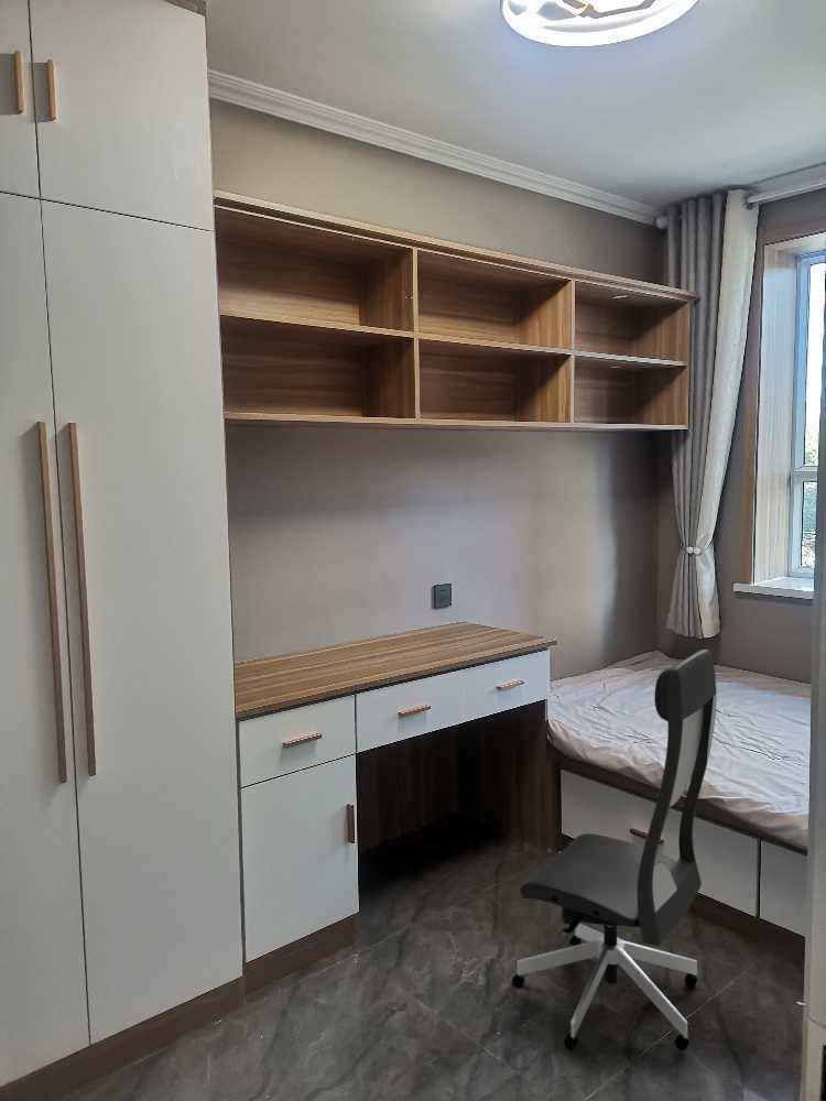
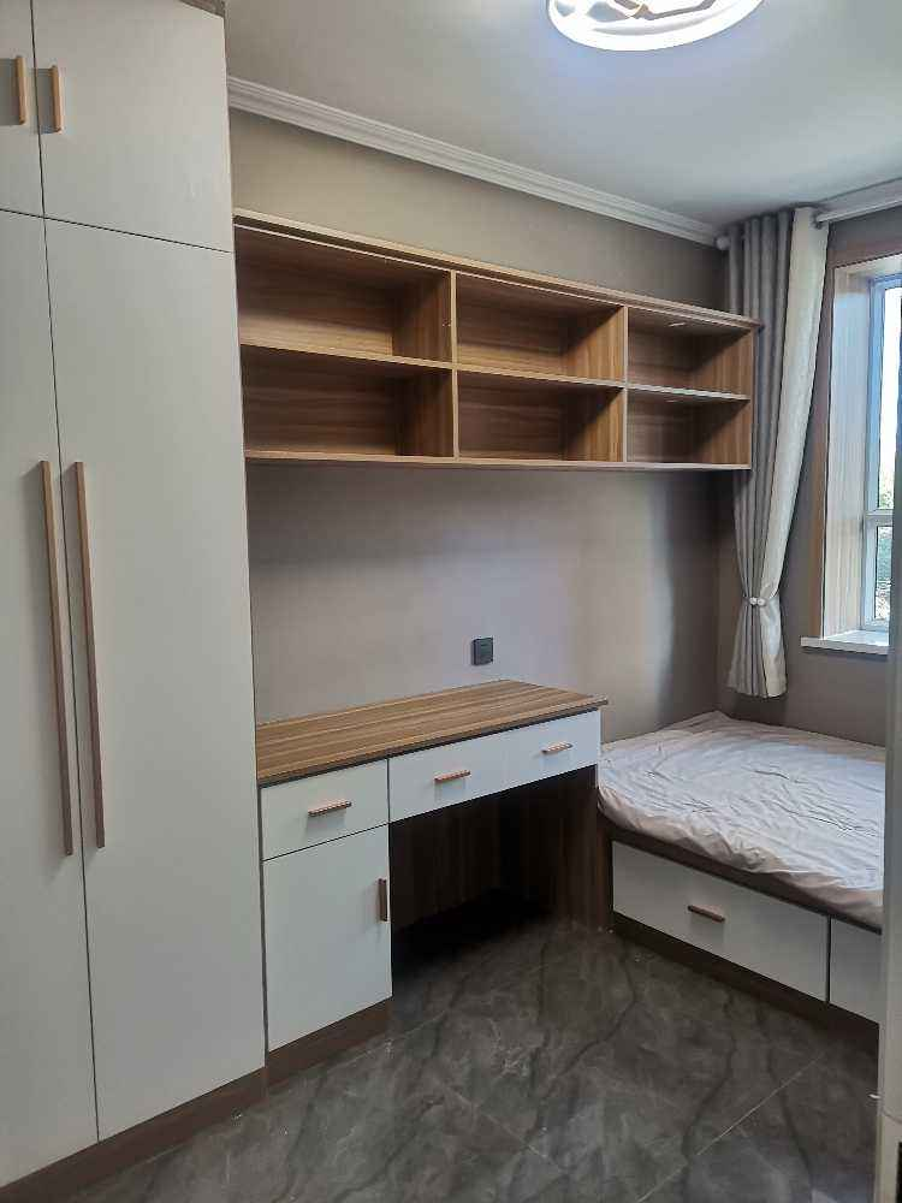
- office chair [511,648,717,1051]
